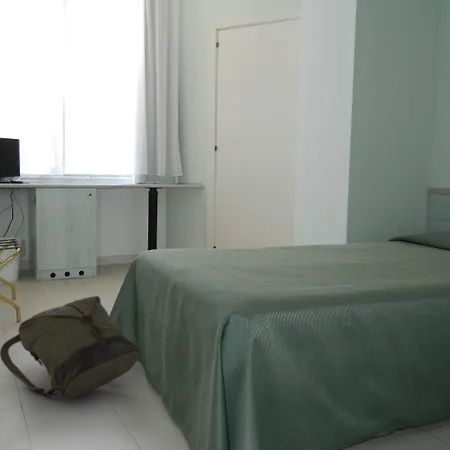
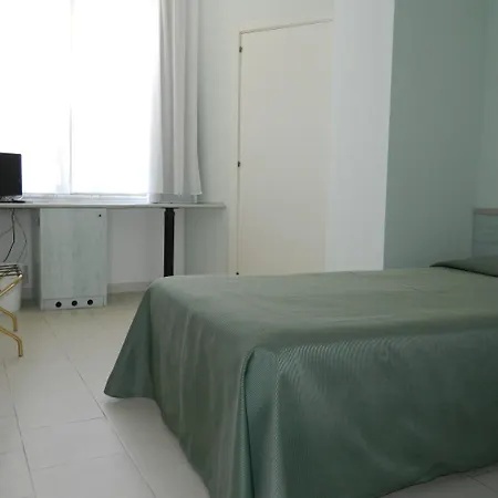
- backpack [0,295,141,400]
